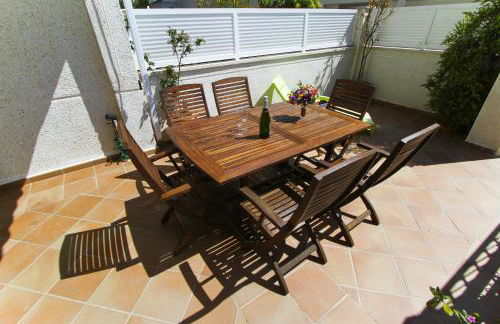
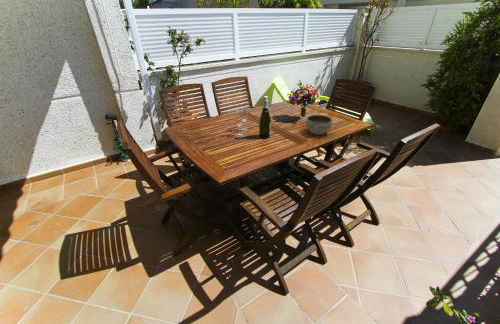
+ bowl [305,114,333,136]
